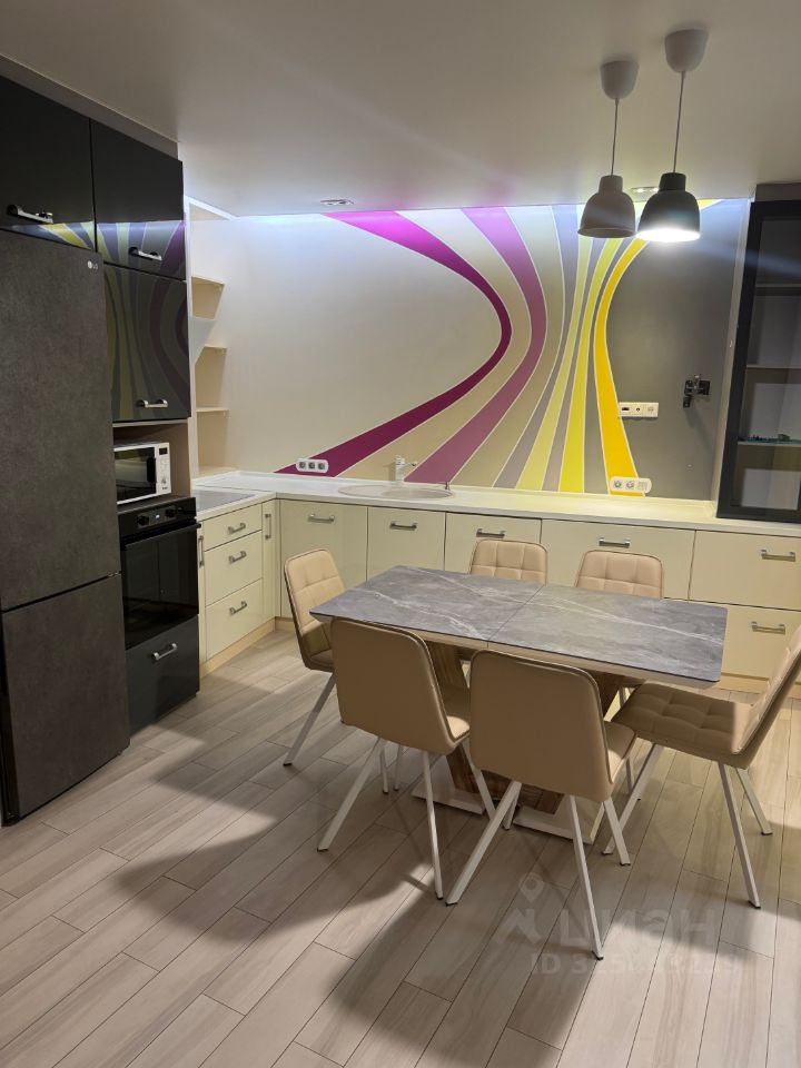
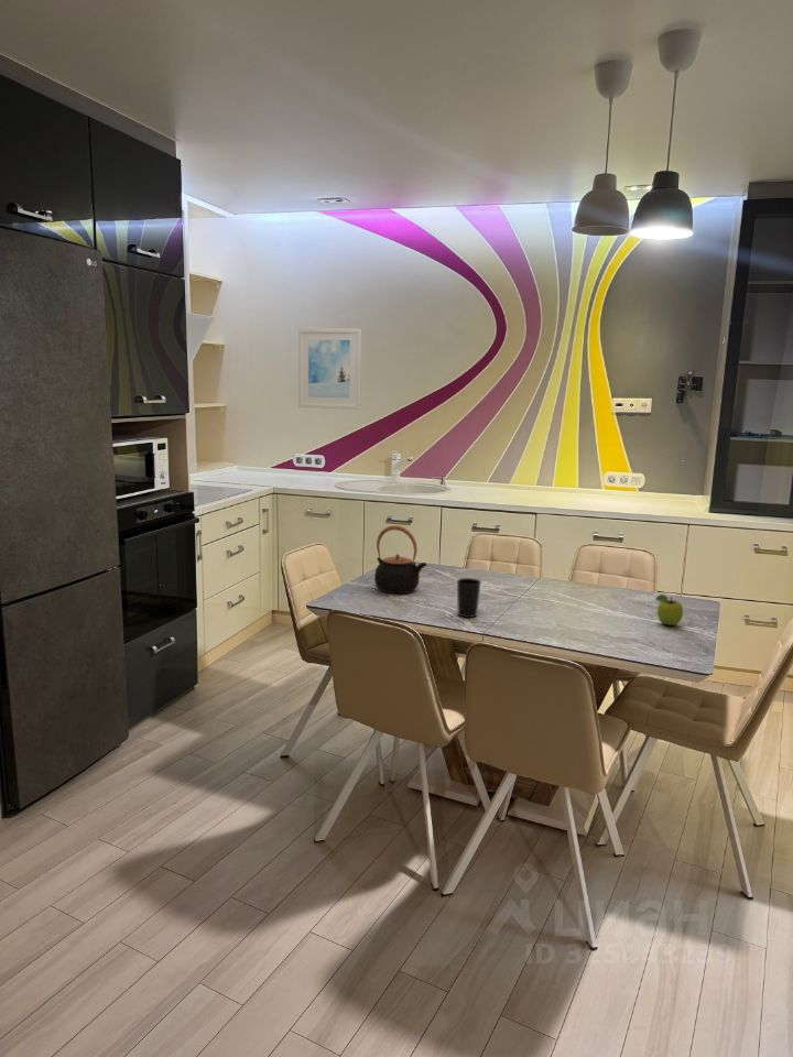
+ teapot [373,524,428,595]
+ fruit [654,593,684,626]
+ cup [456,577,482,619]
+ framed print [297,328,362,411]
